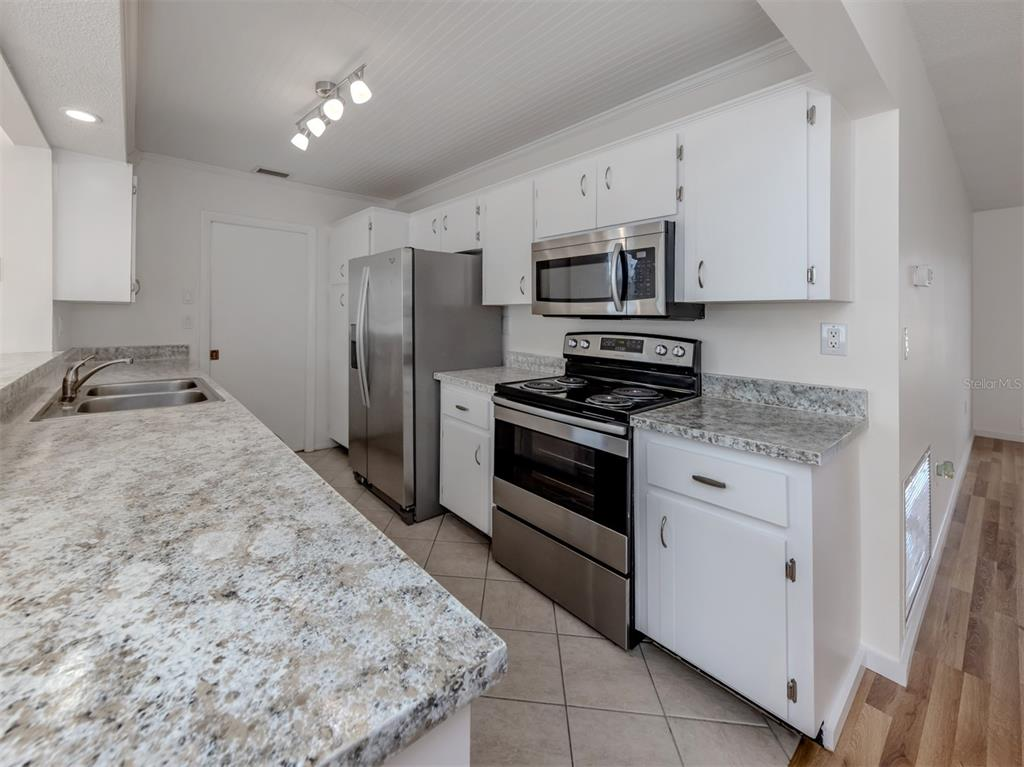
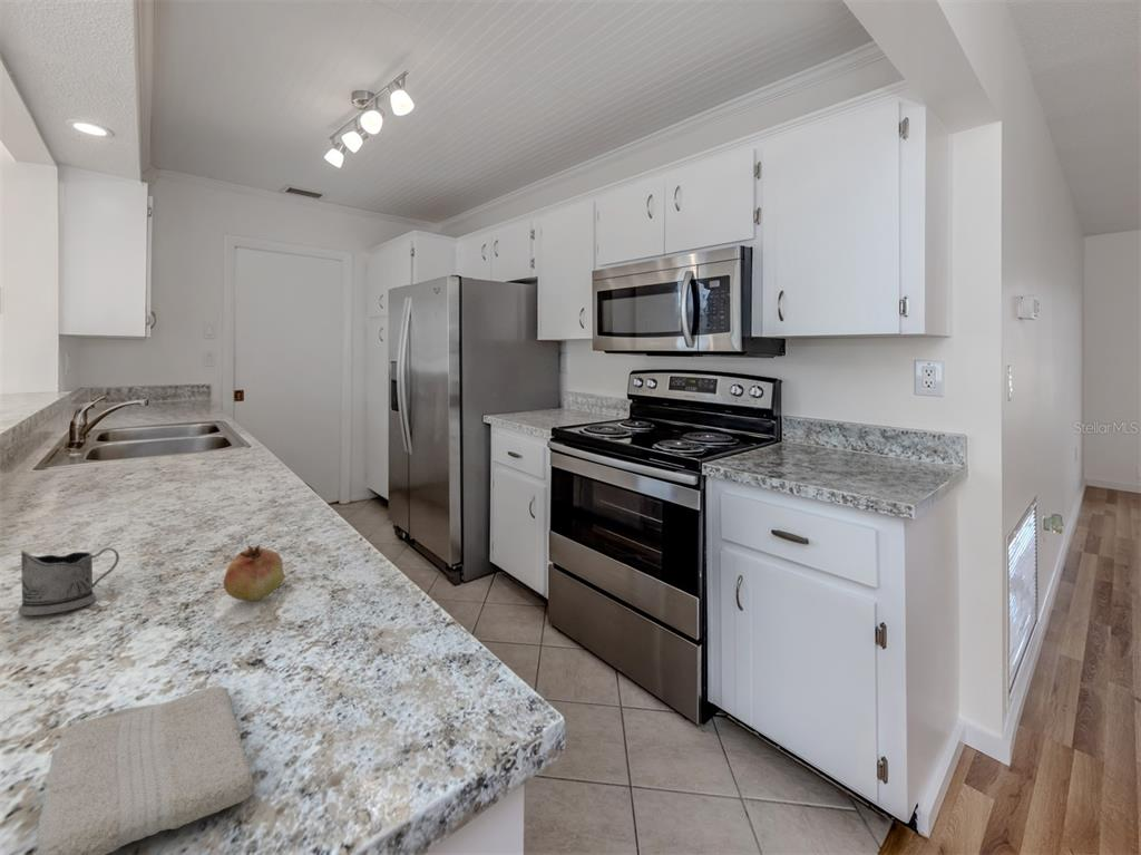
+ washcloth [36,684,256,855]
+ tea glass holder [17,546,120,616]
+ fruit [223,543,285,602]
